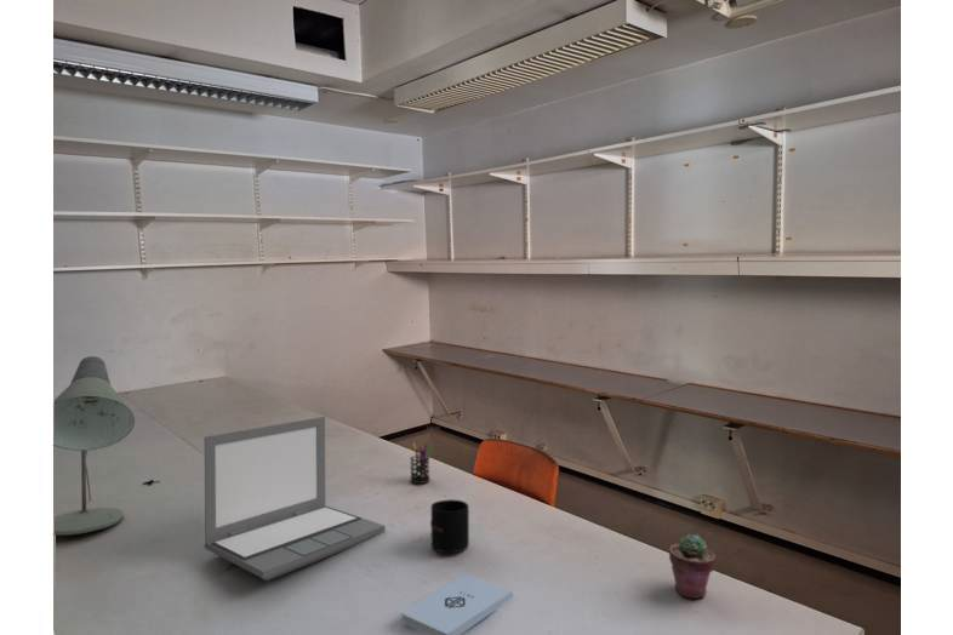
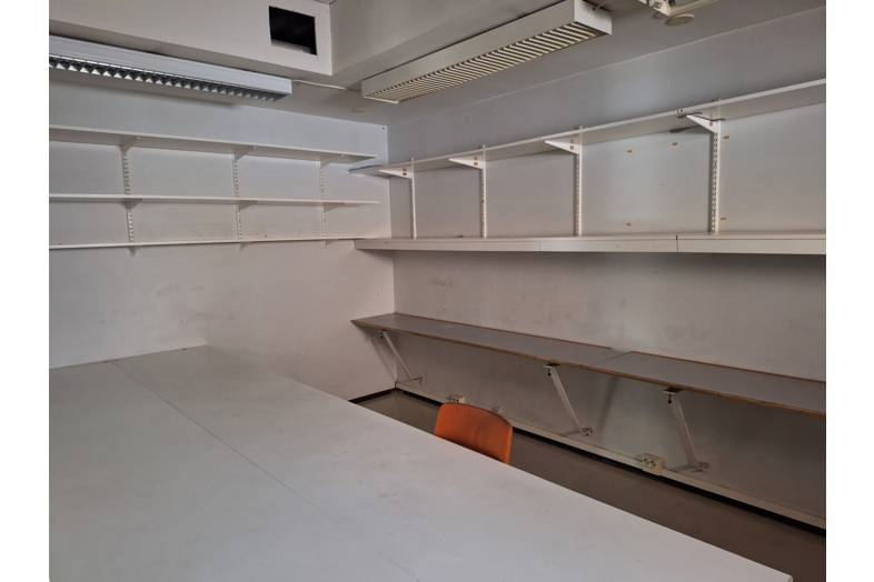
- potted succulent [668,533,717,600]
- notepad [400,574,514,635]
- laptop [202,416,387,582]
- pen holder [409,441,433,485]
- mug [429,498,470,554]
- desk lamp [53,355,161,537]
